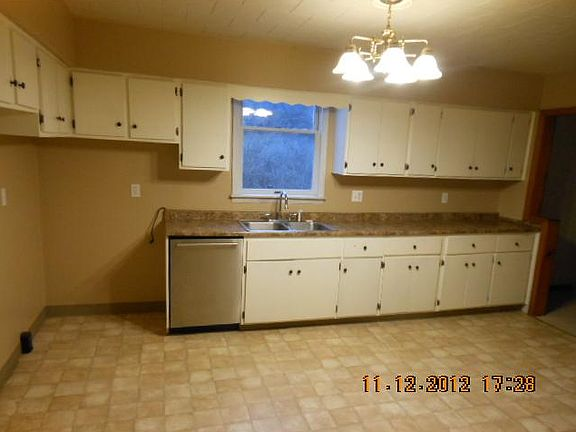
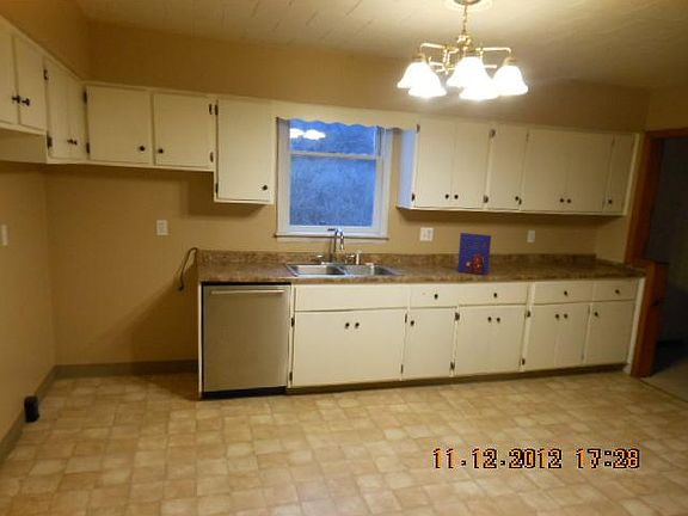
+ cereal box [456,232,492,276]
